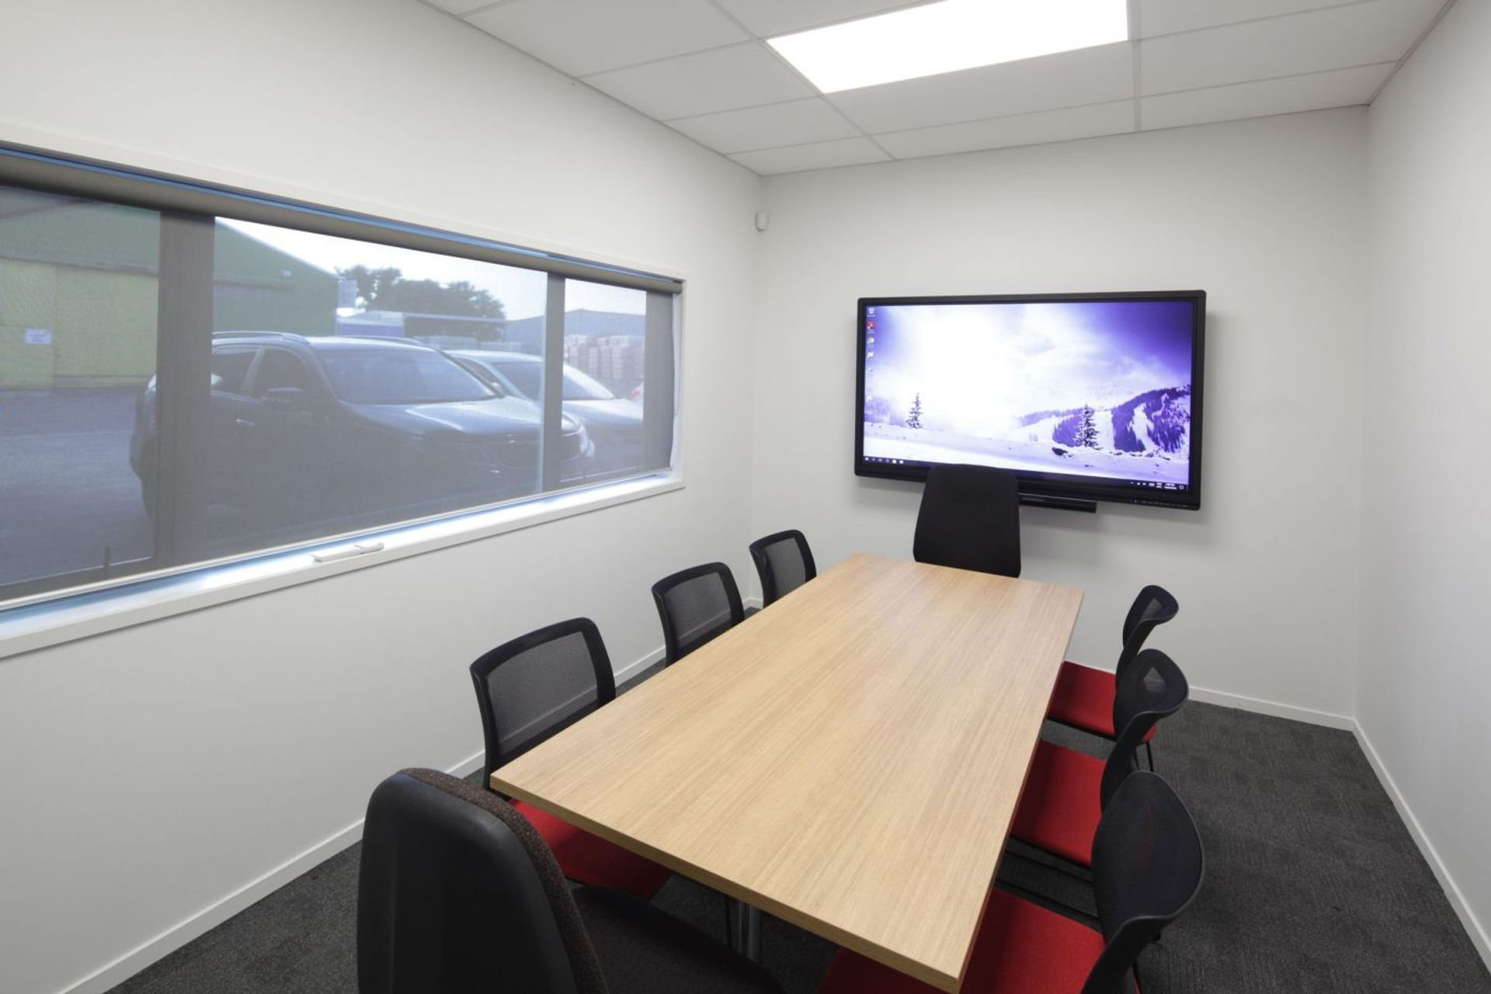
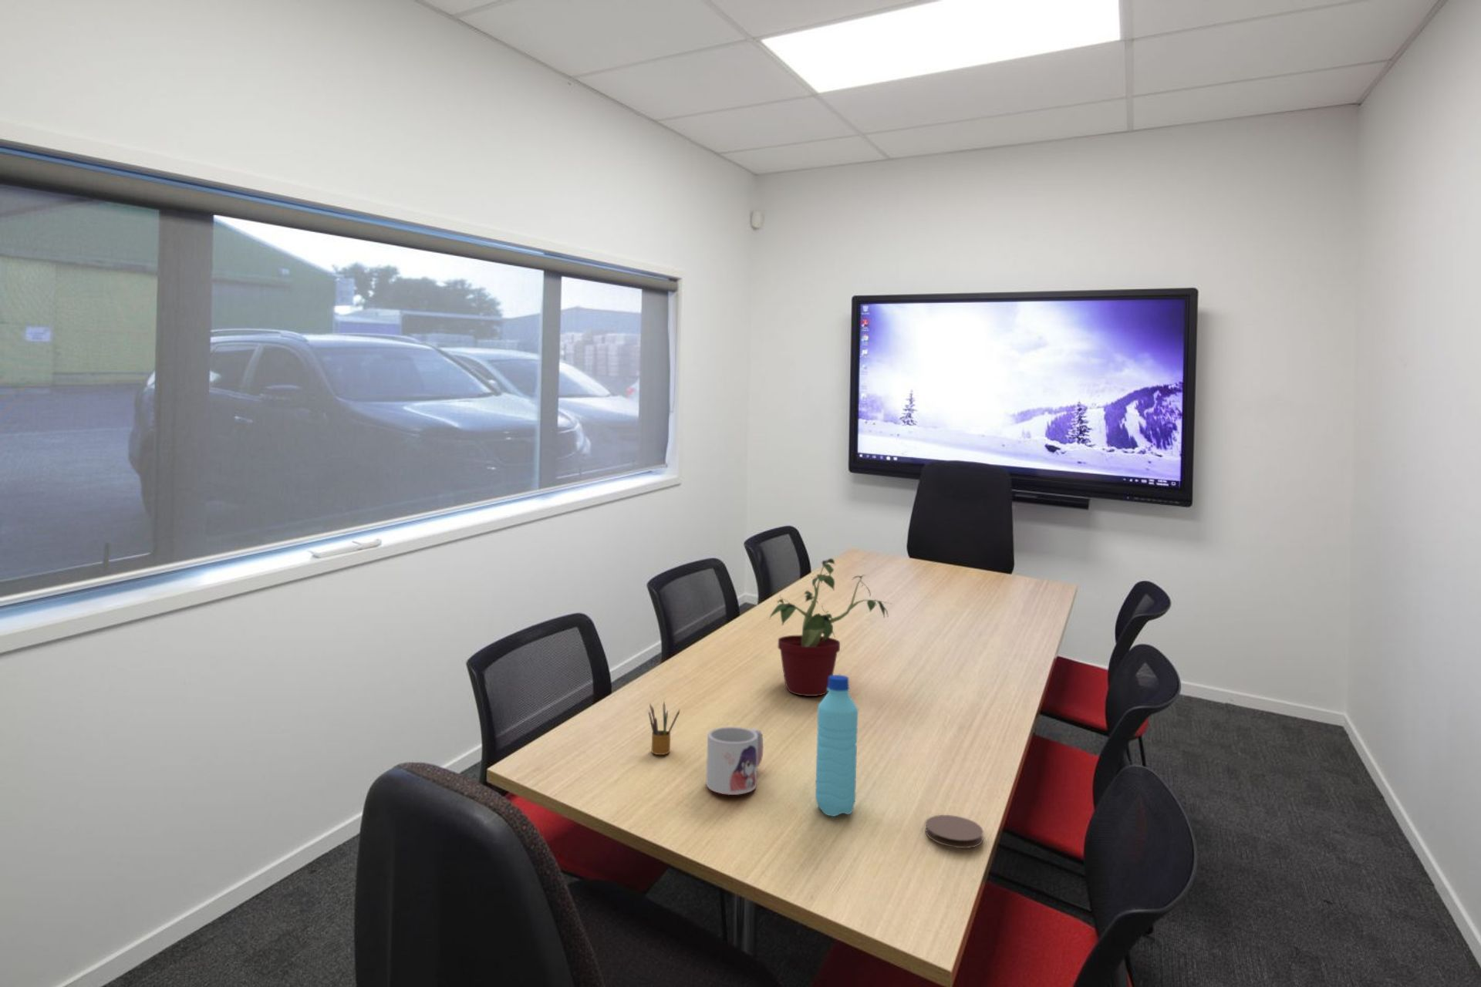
+ pencil box [647,701,681,756]
+ potted plant [768,557,894,697]
+ water bottle [814,674,858,817]
+ mug [705,726,764,795]
+ coaster [925,814,984,849]
